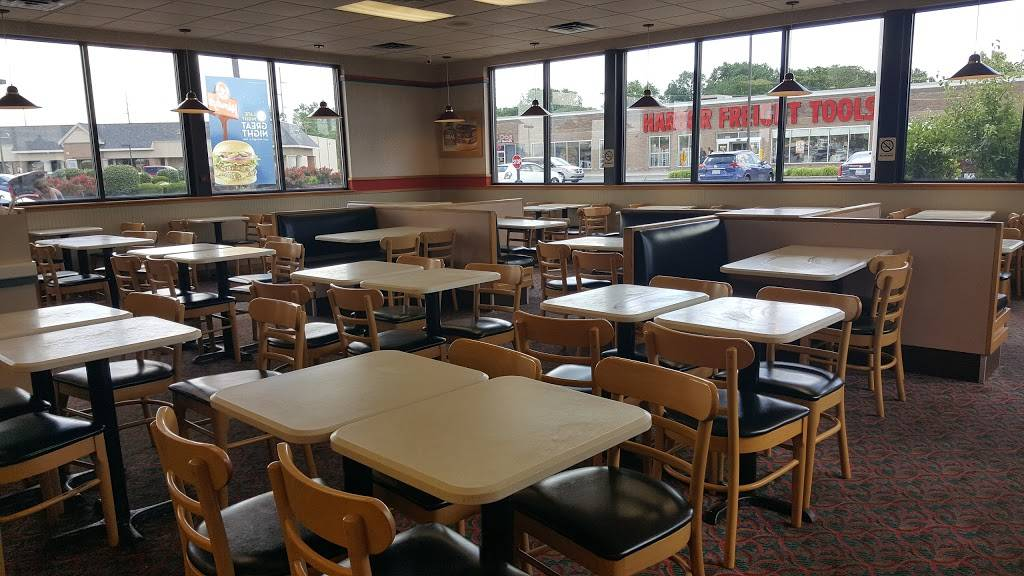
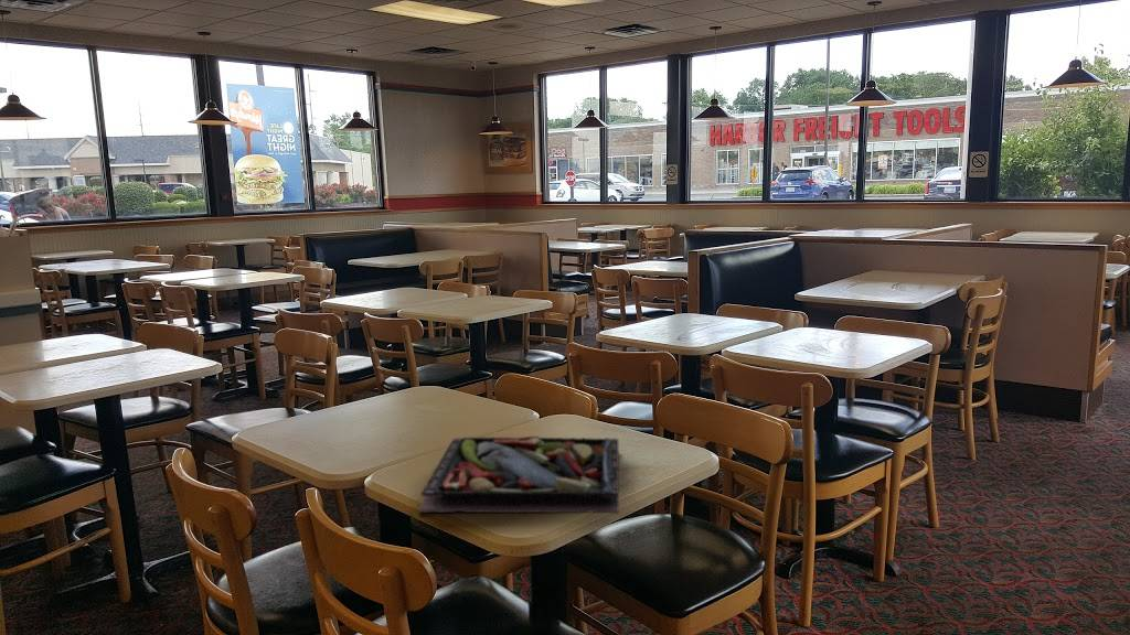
+ food tray [417,435,620,514]
